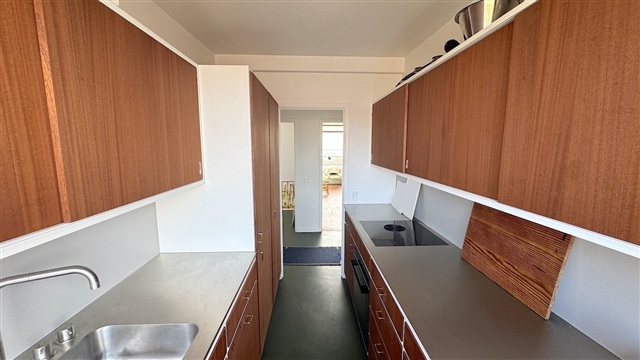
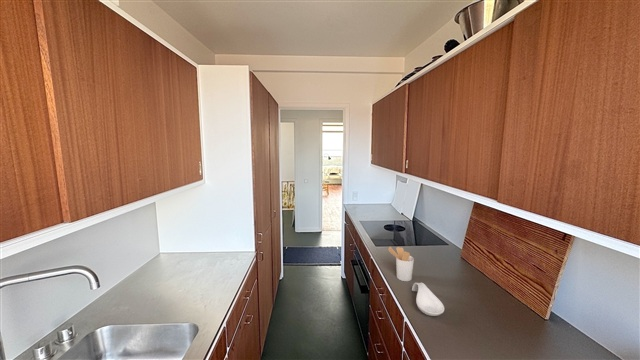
+ spoon rest [411,282,445,317]
+ utensil holder [387,246,415,282]
